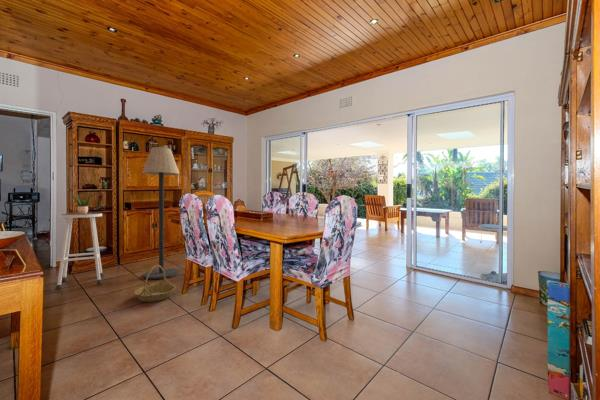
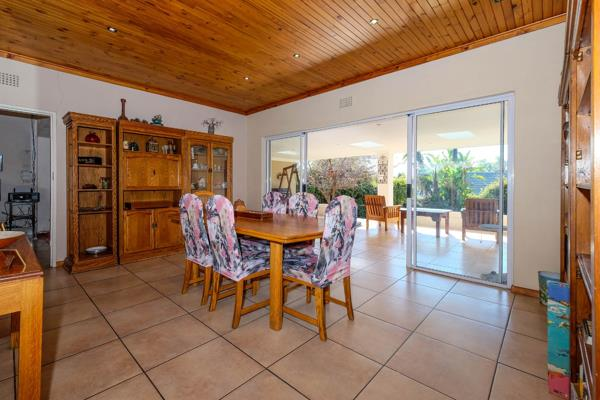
- floor lamp [141,146,180,280]
- basket [133,264,176,303]
- stool [54,212,105,291]
- potted plant [70,192,91,214]
